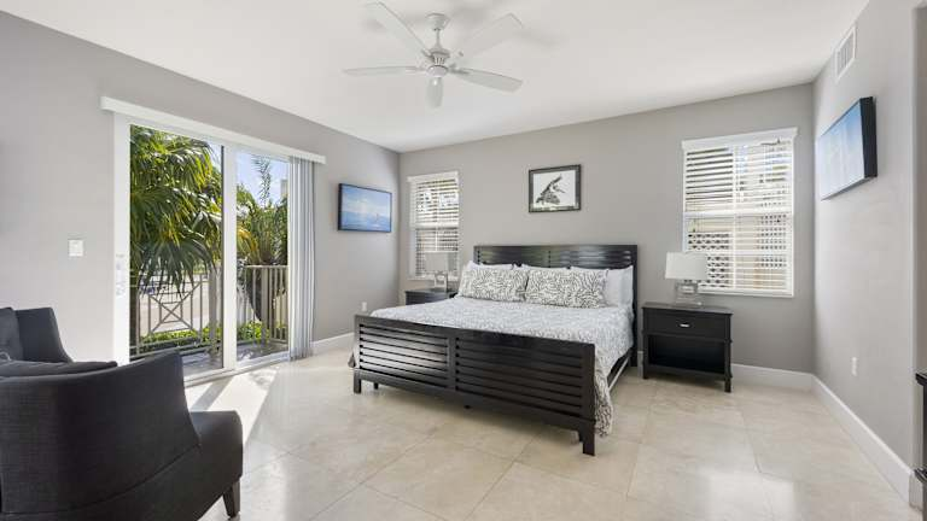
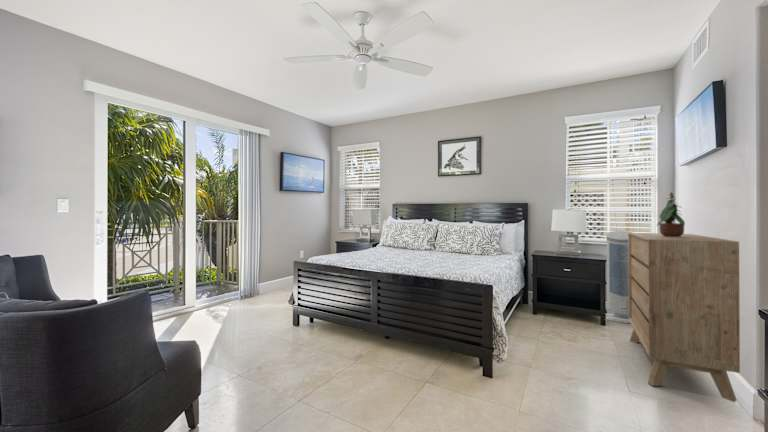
+ potted plant [656,191,686,237]
+ air purifier [605,230,633,324]
+ dresser [628,232,741,403]
